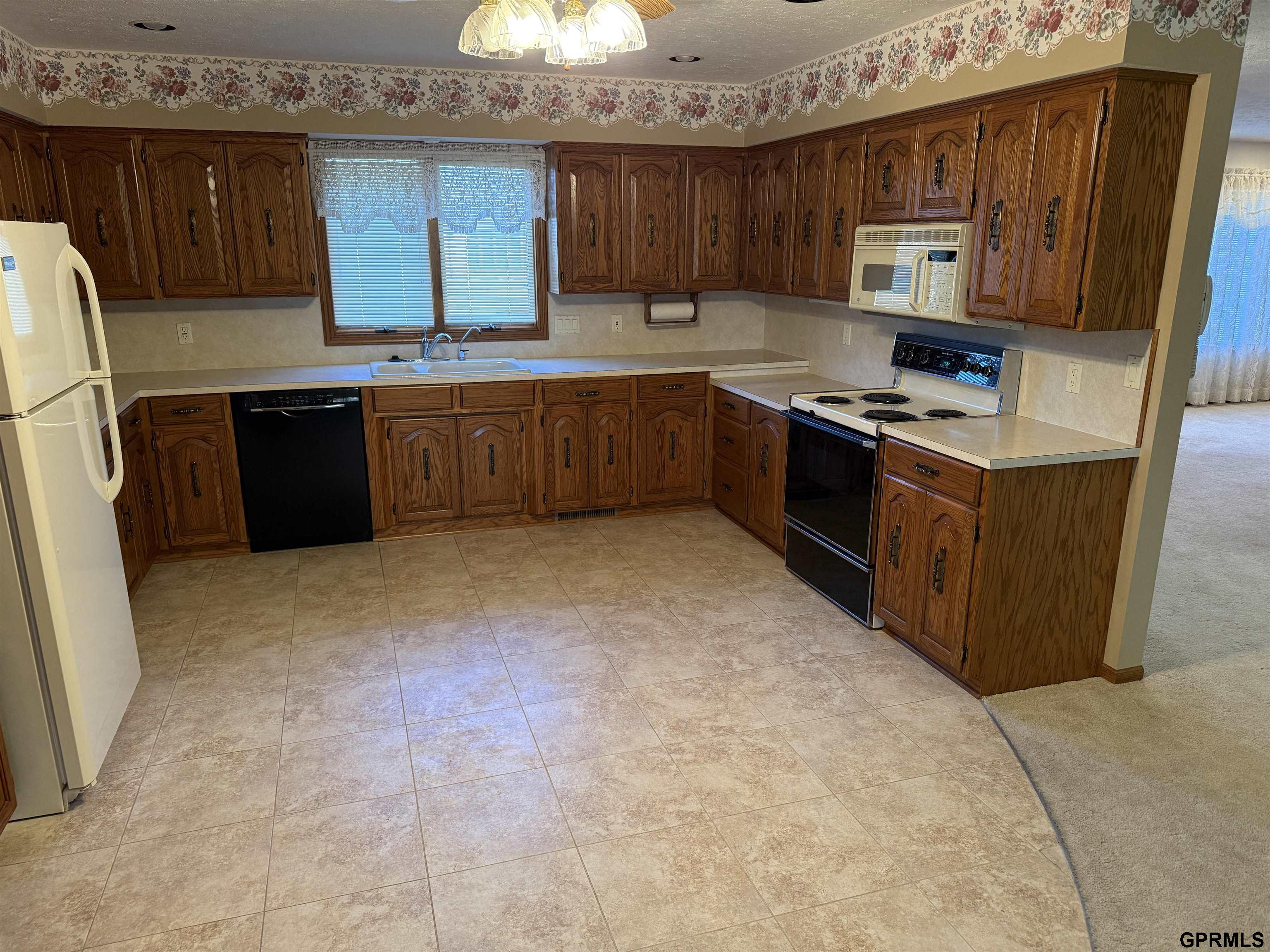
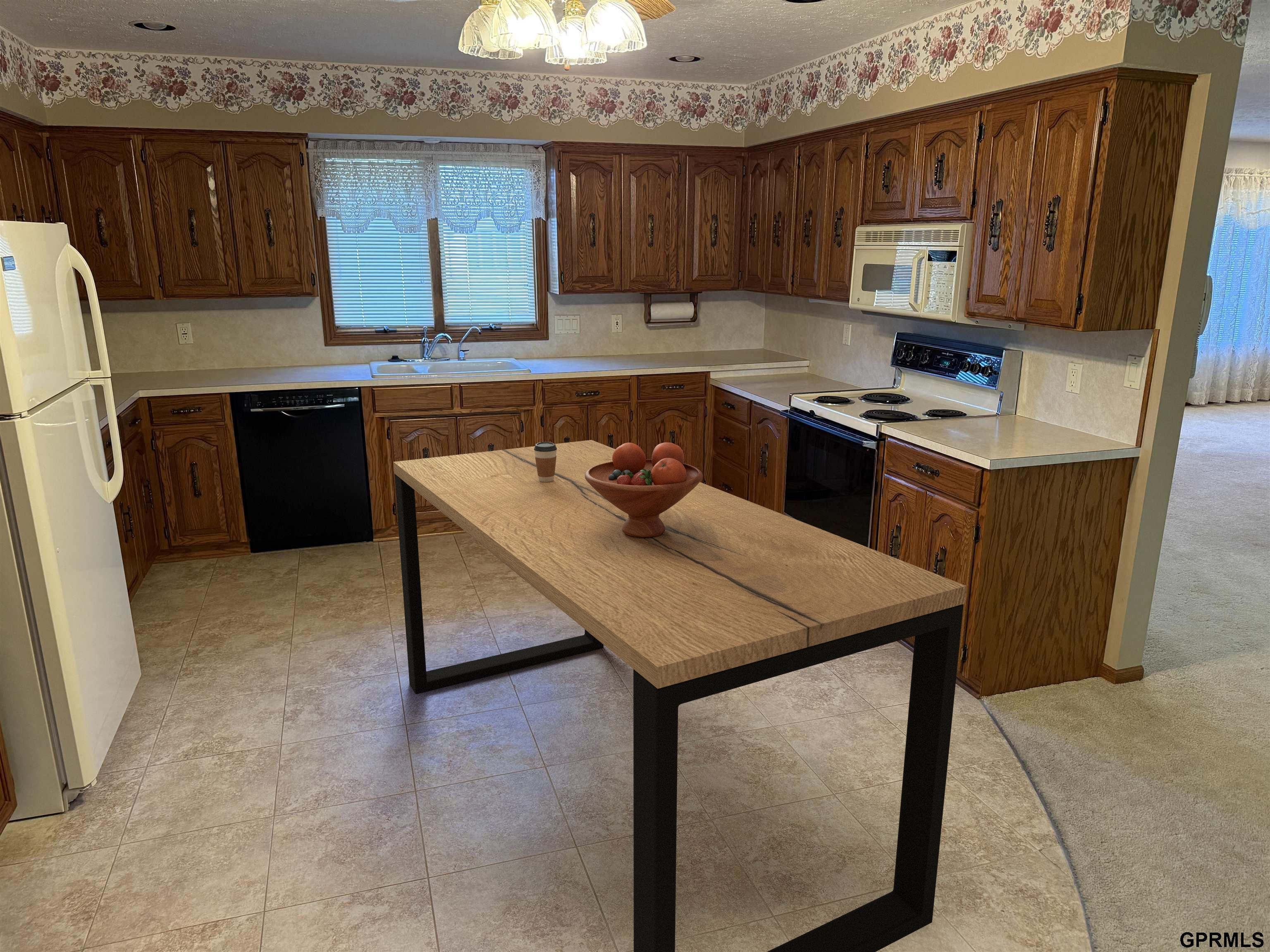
+ dining table [393,440,967,952]
+ coffee cup [534,442,557,482]
+ fruit bowl [585,442,703,538]
